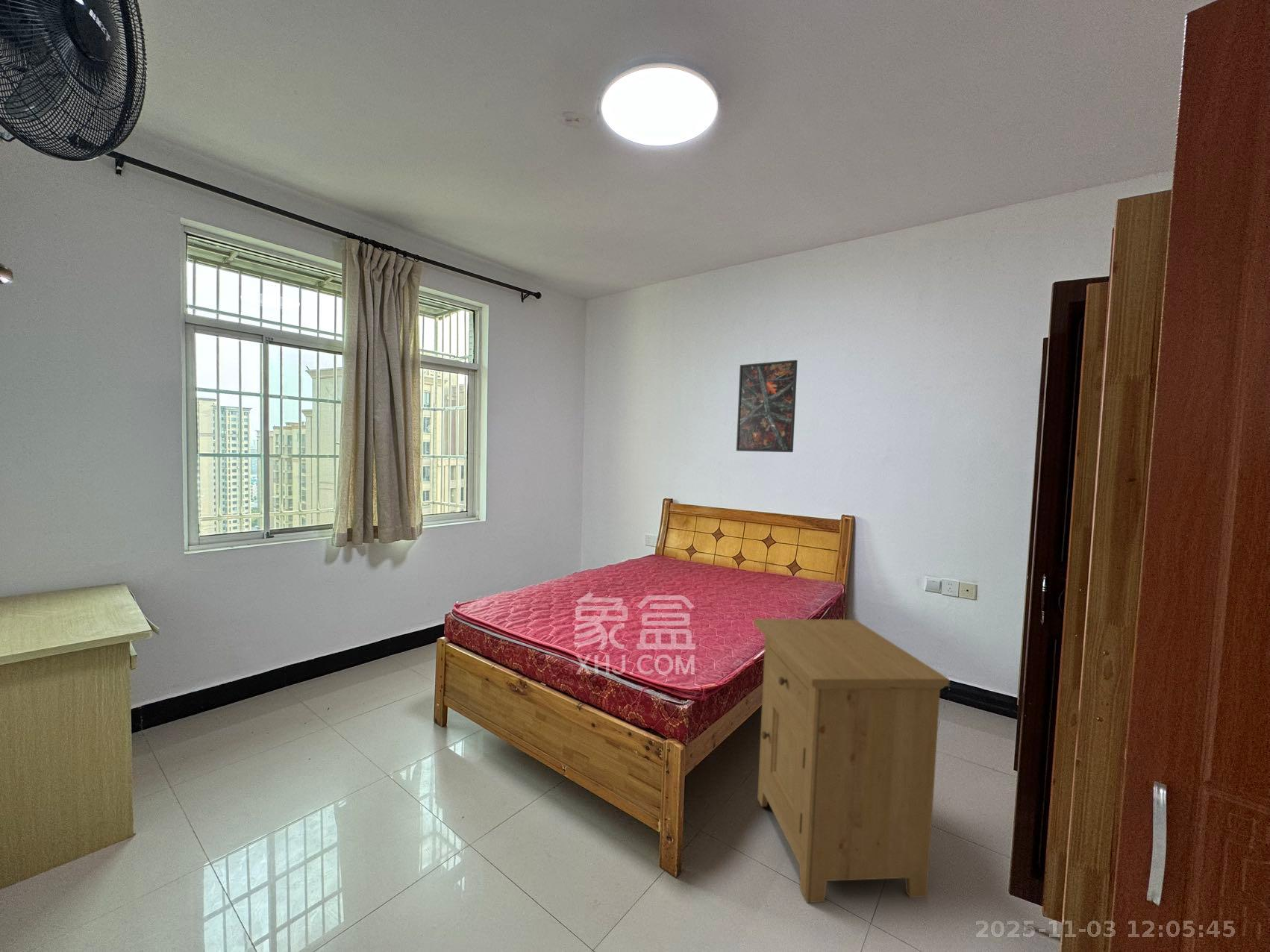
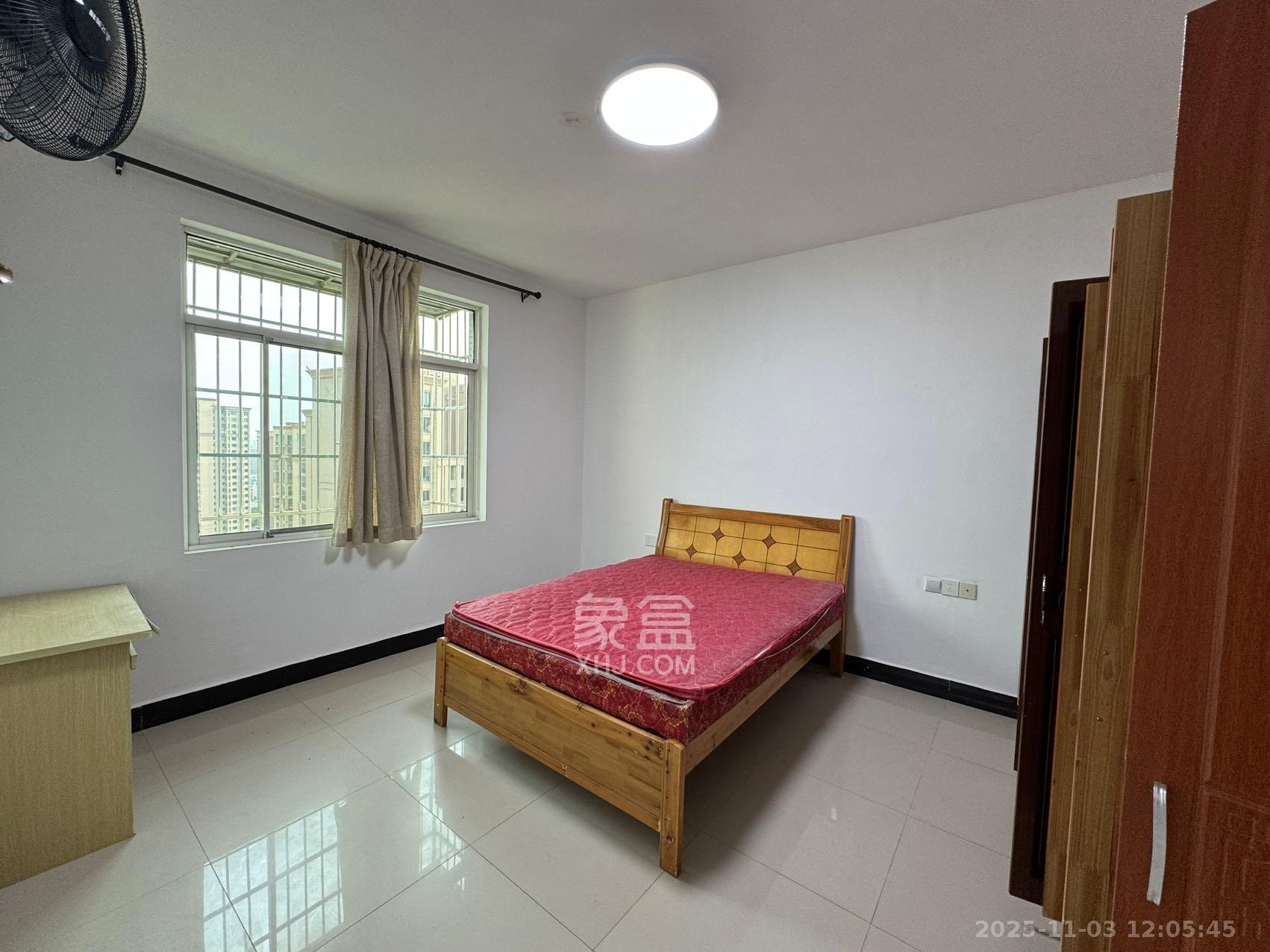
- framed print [736,359,798,453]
- nightstand [753,618,950,904]
